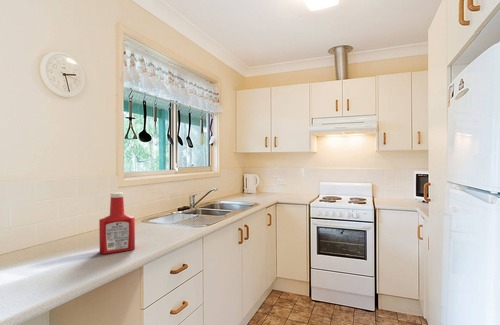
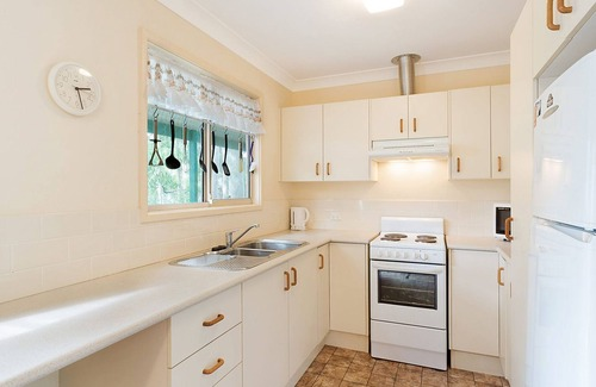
- soap bottle [98,192,136,255]
